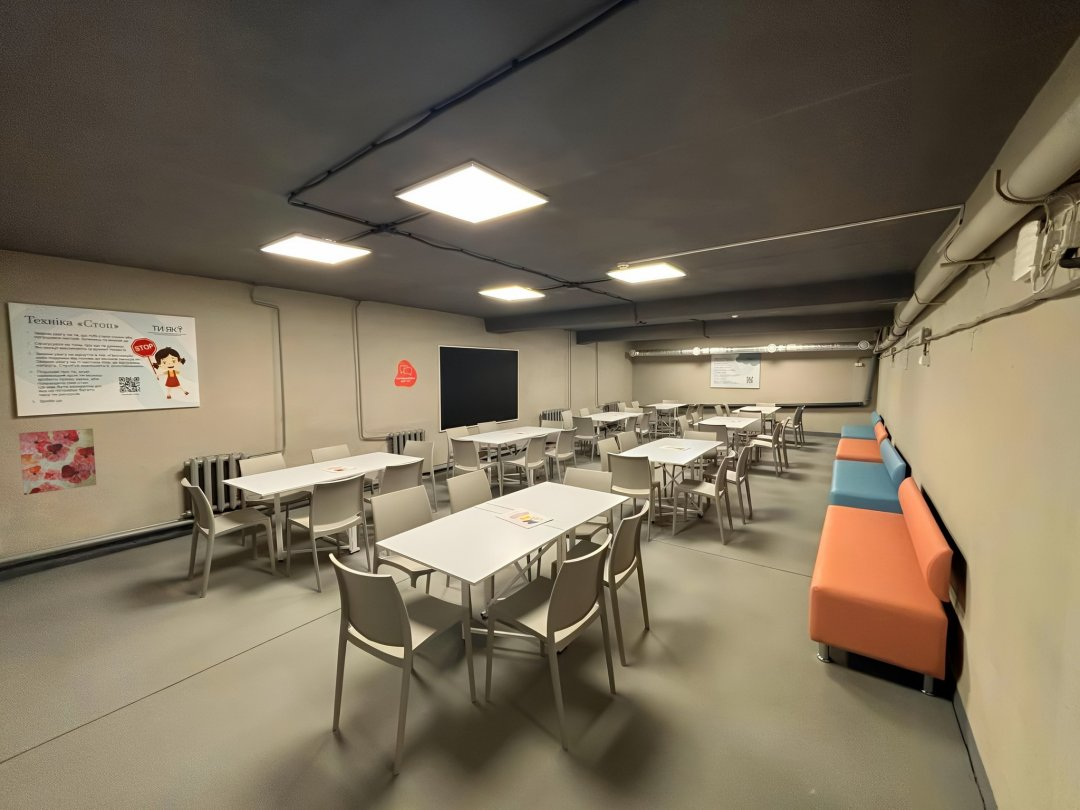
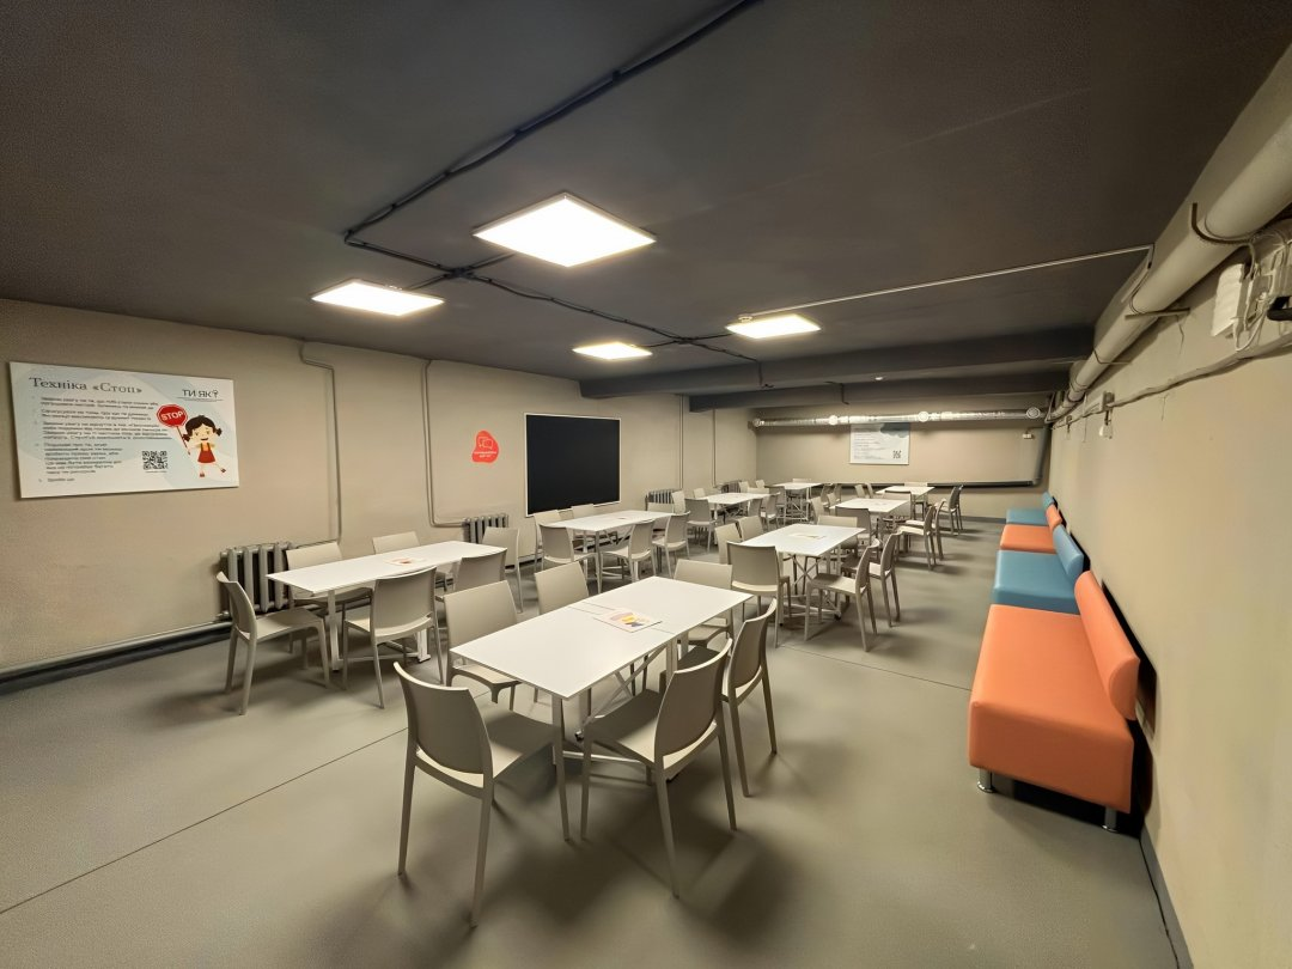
- wall art [18,428,97,496]
